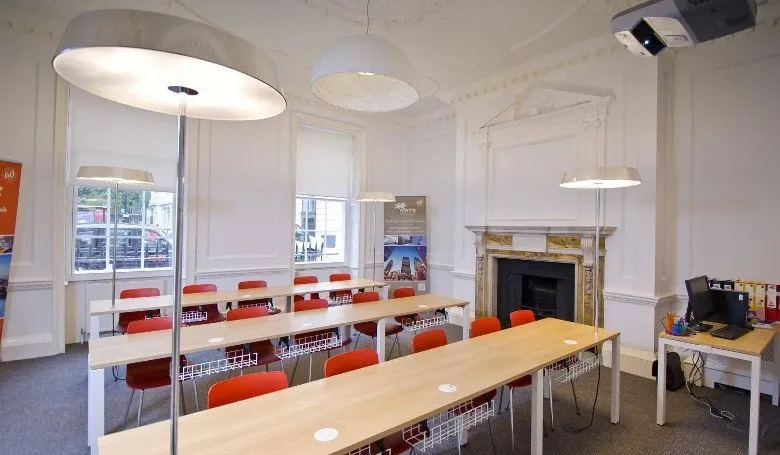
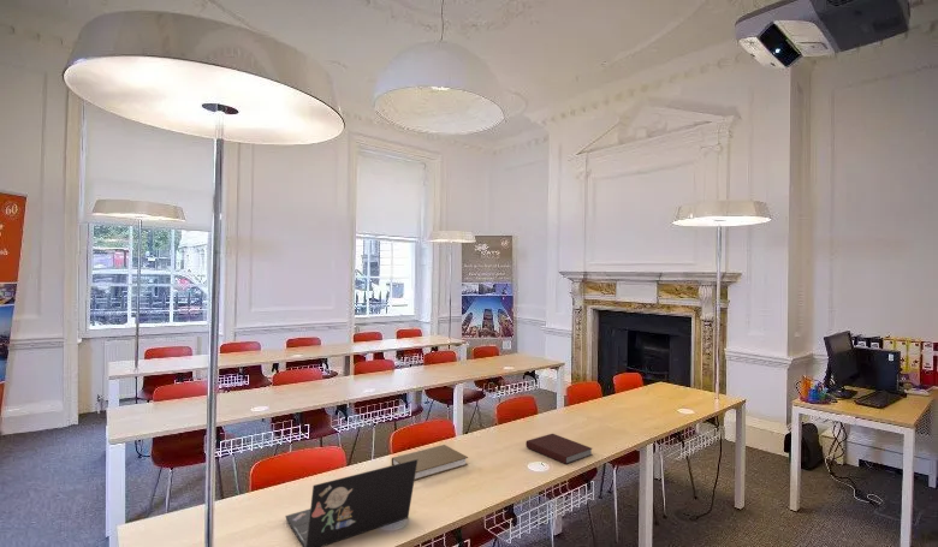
+ notebook [524,433,593,465]
+ laptop [284,459,417,547]
+ book [391,444,469,482]
